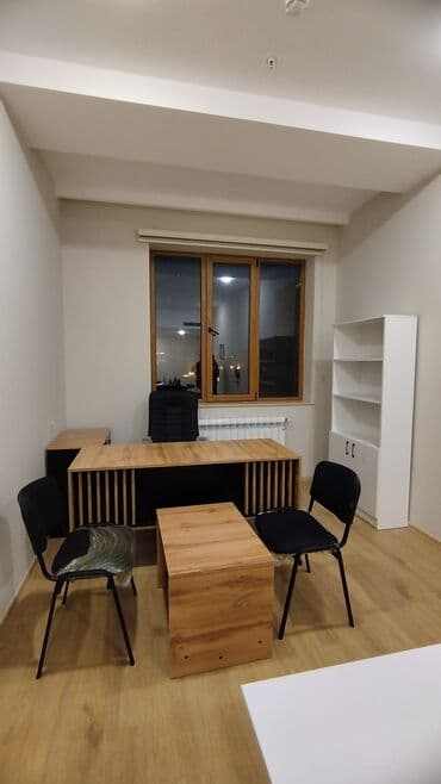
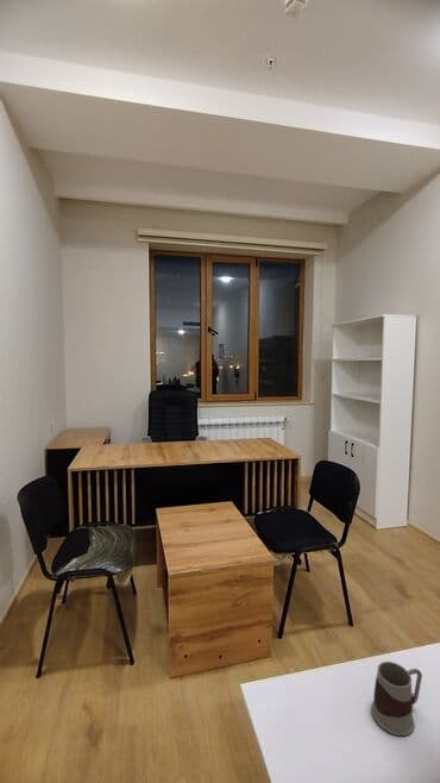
+ mug [370,660,423,737]
